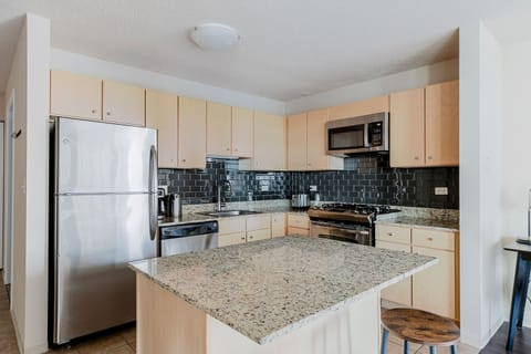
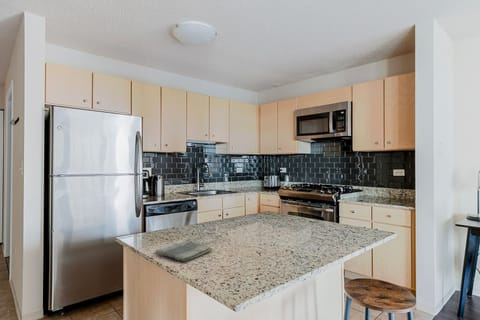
+ dish towel [154,239,213,262]
